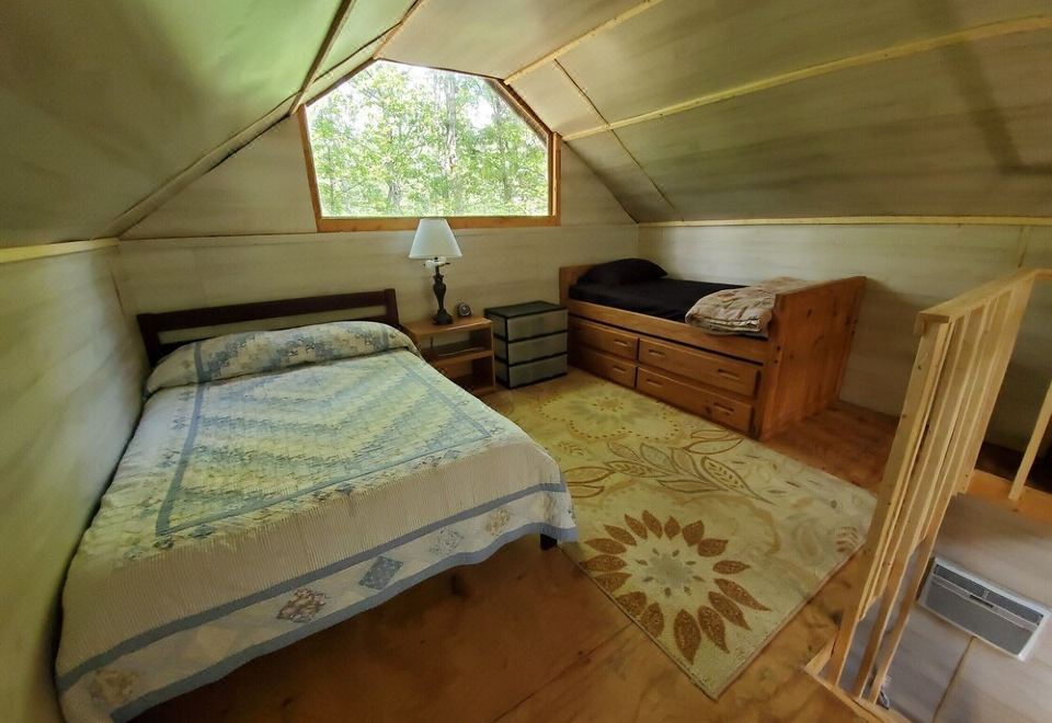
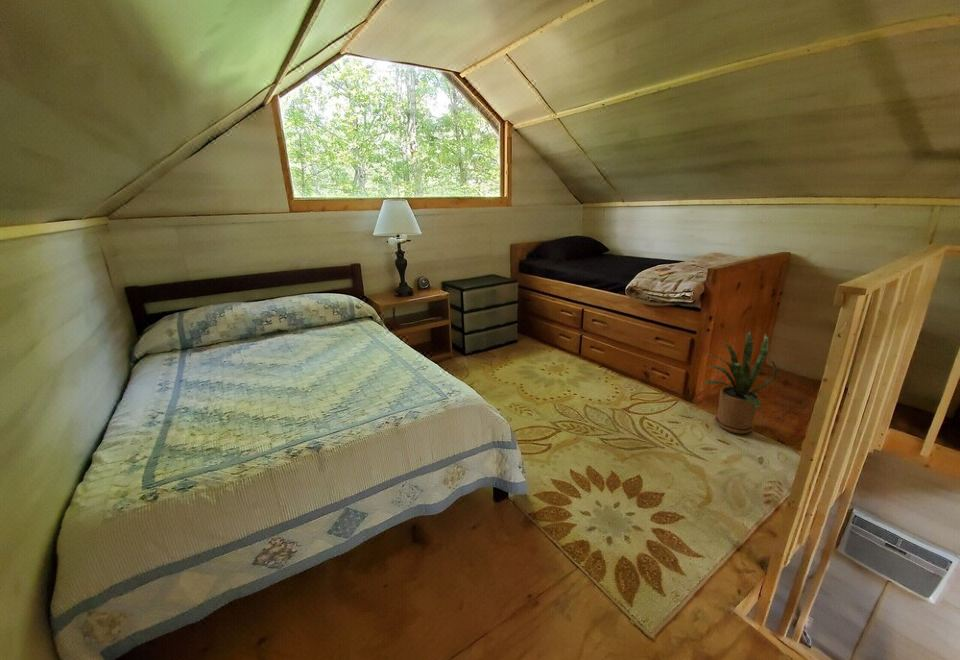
+ house plant [702,329,778,435]
